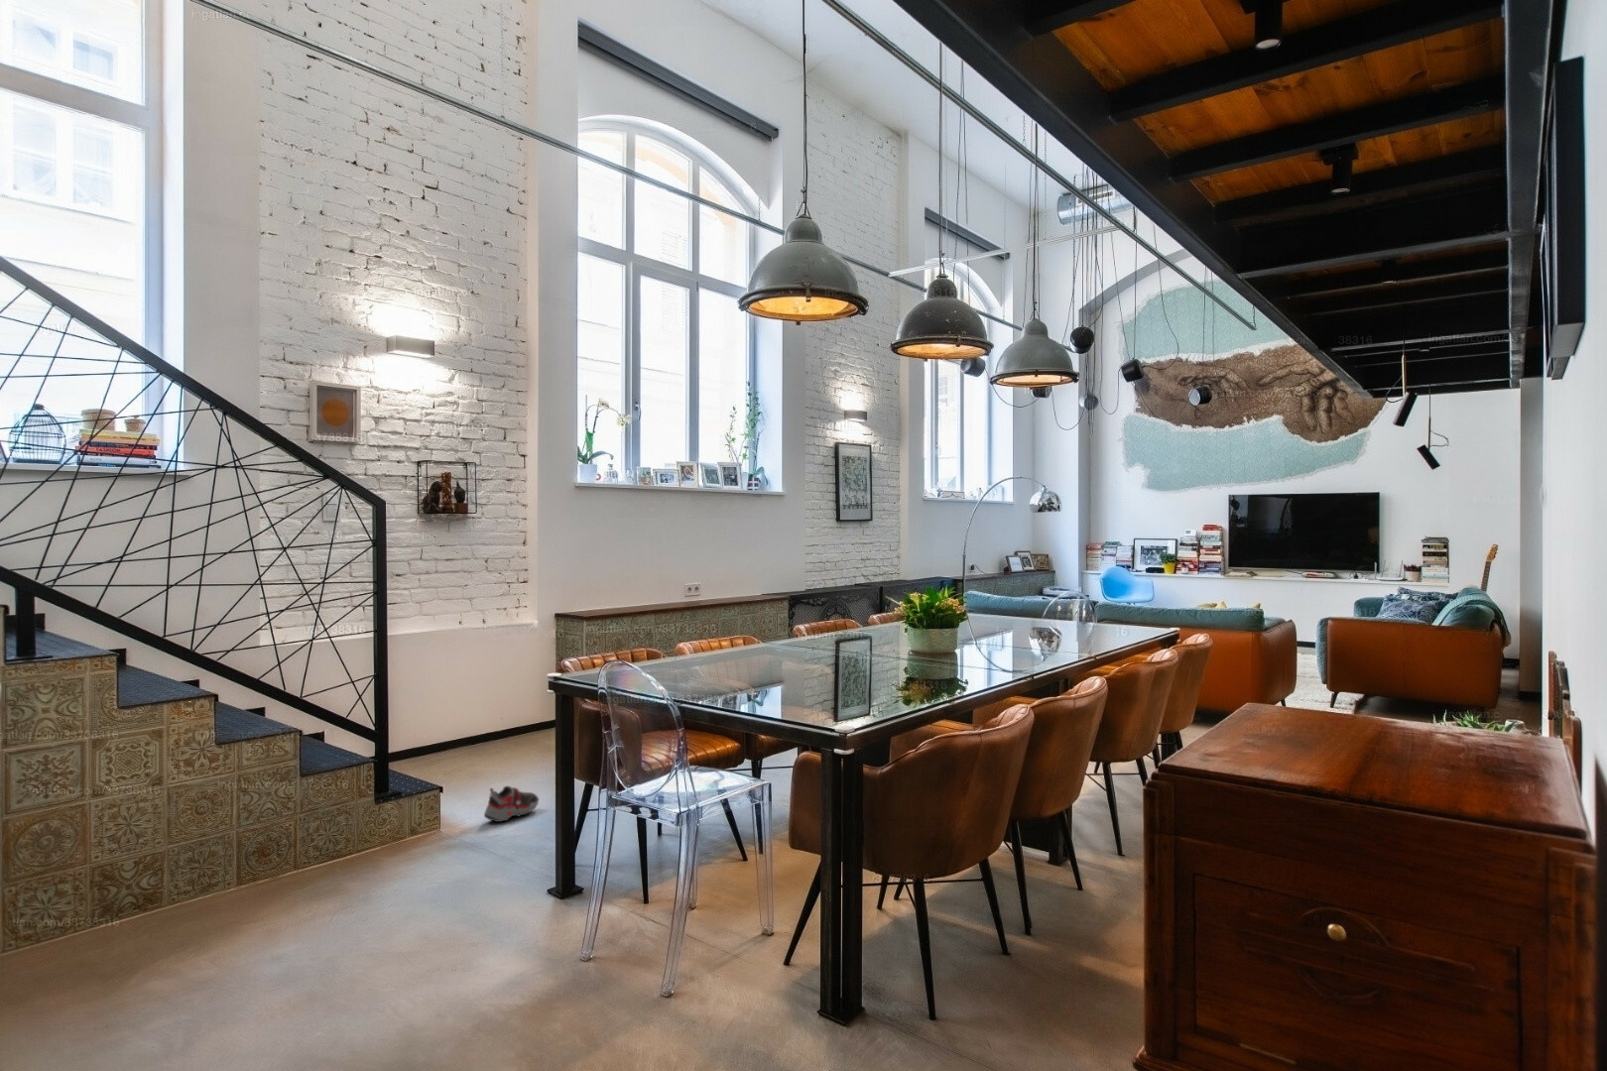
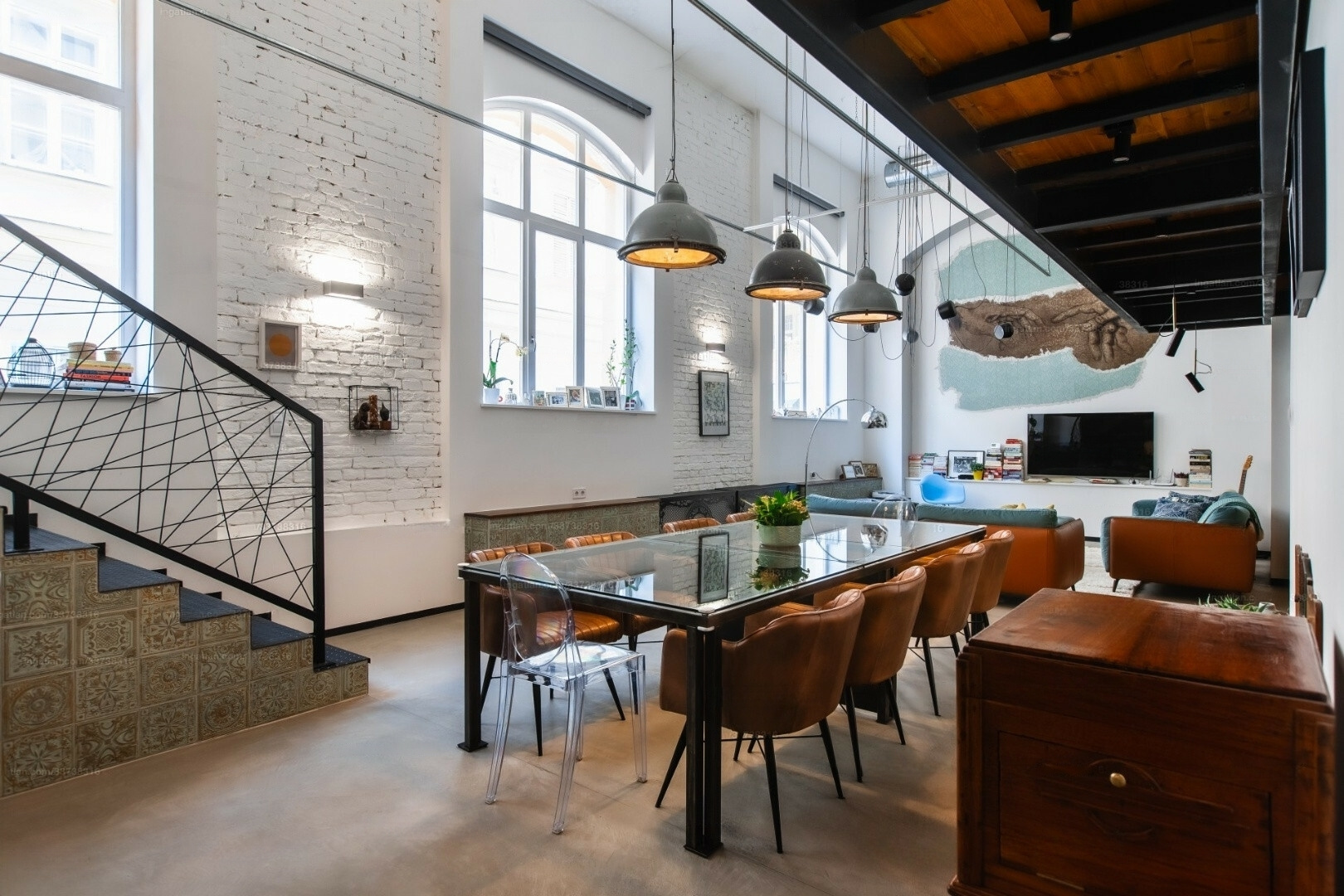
- shoe [483,785,539,824]
